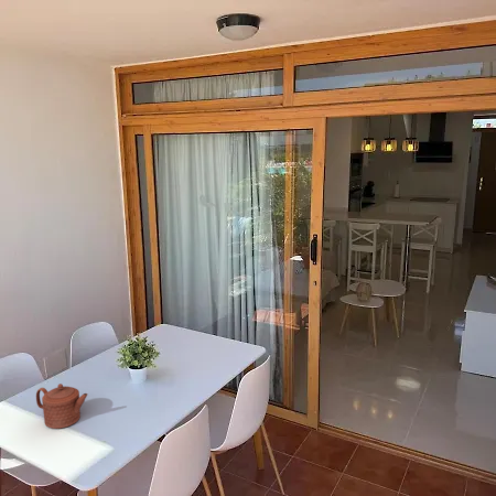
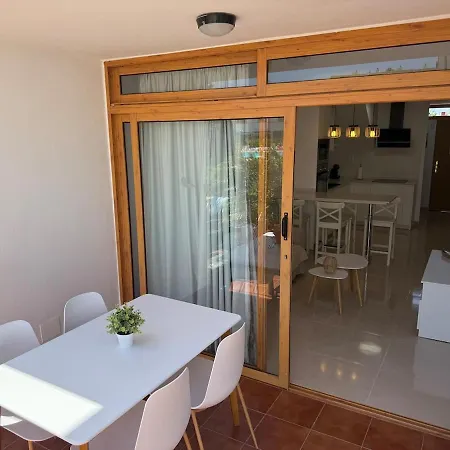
- teapot [35,382,88,430]
